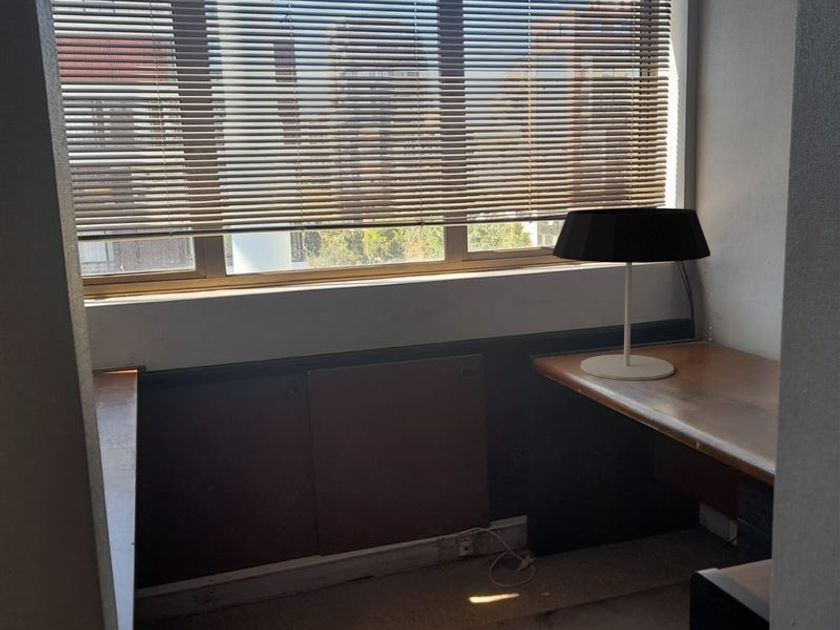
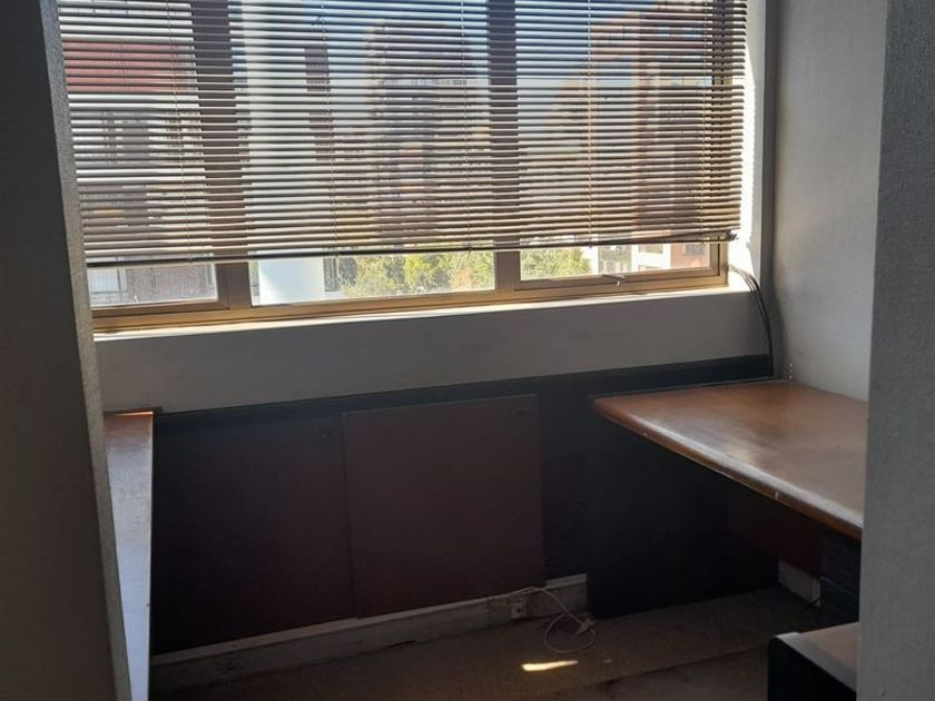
- desk lamp [552,207,711,381]
